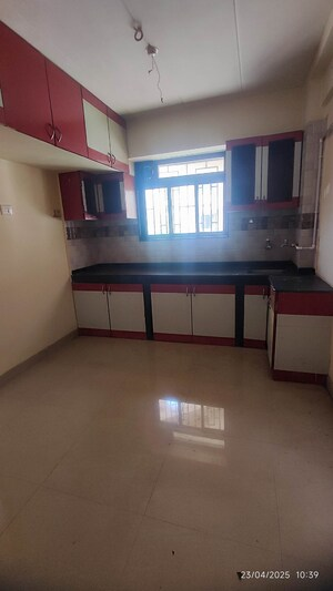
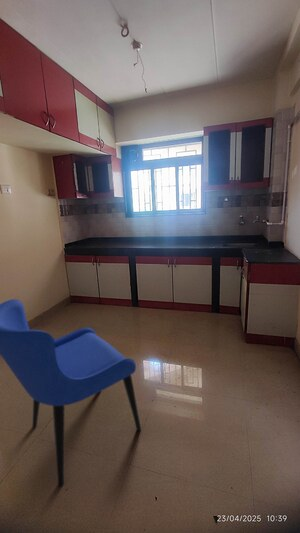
+ dining chair [0,298,142,488]
